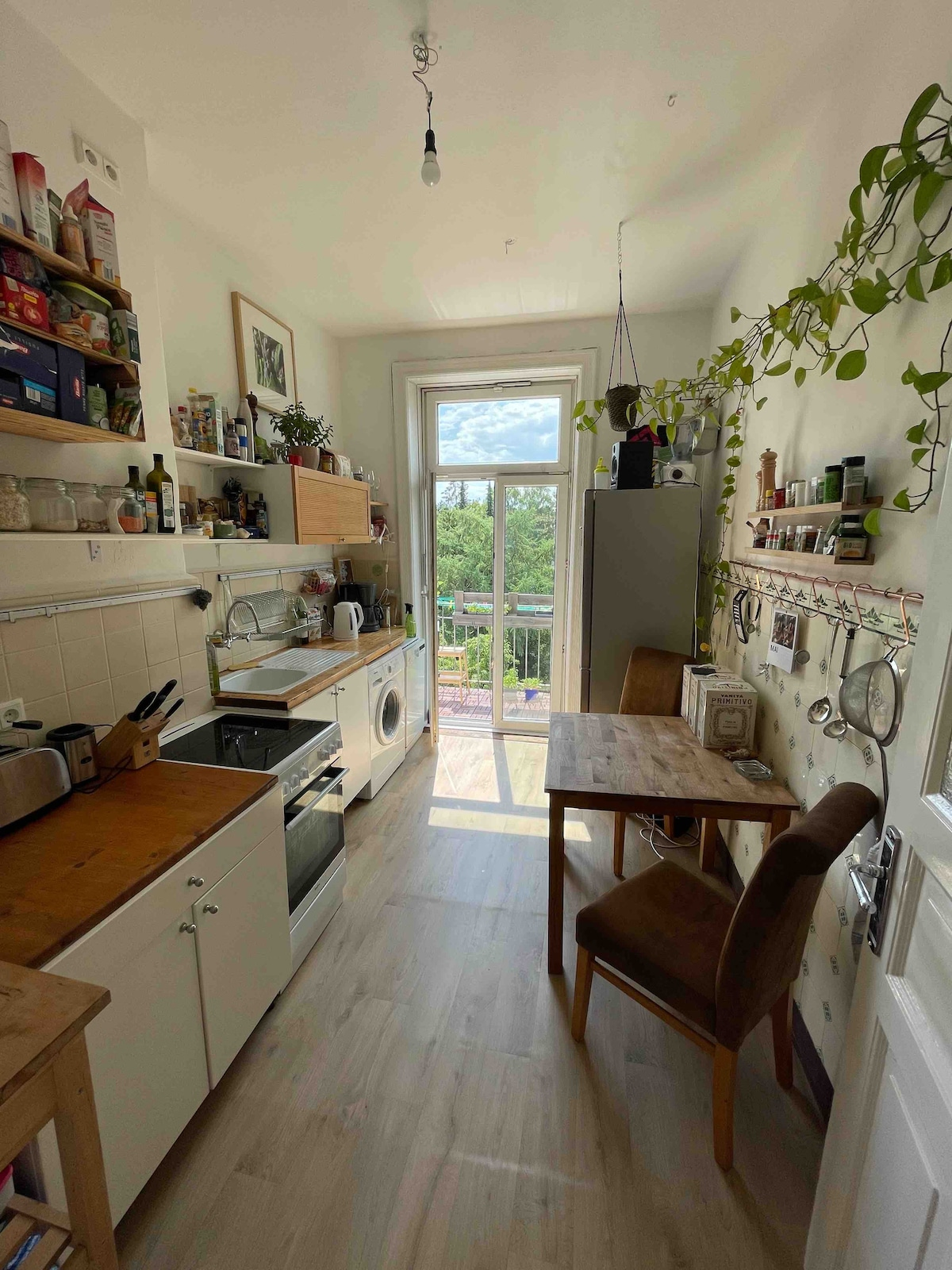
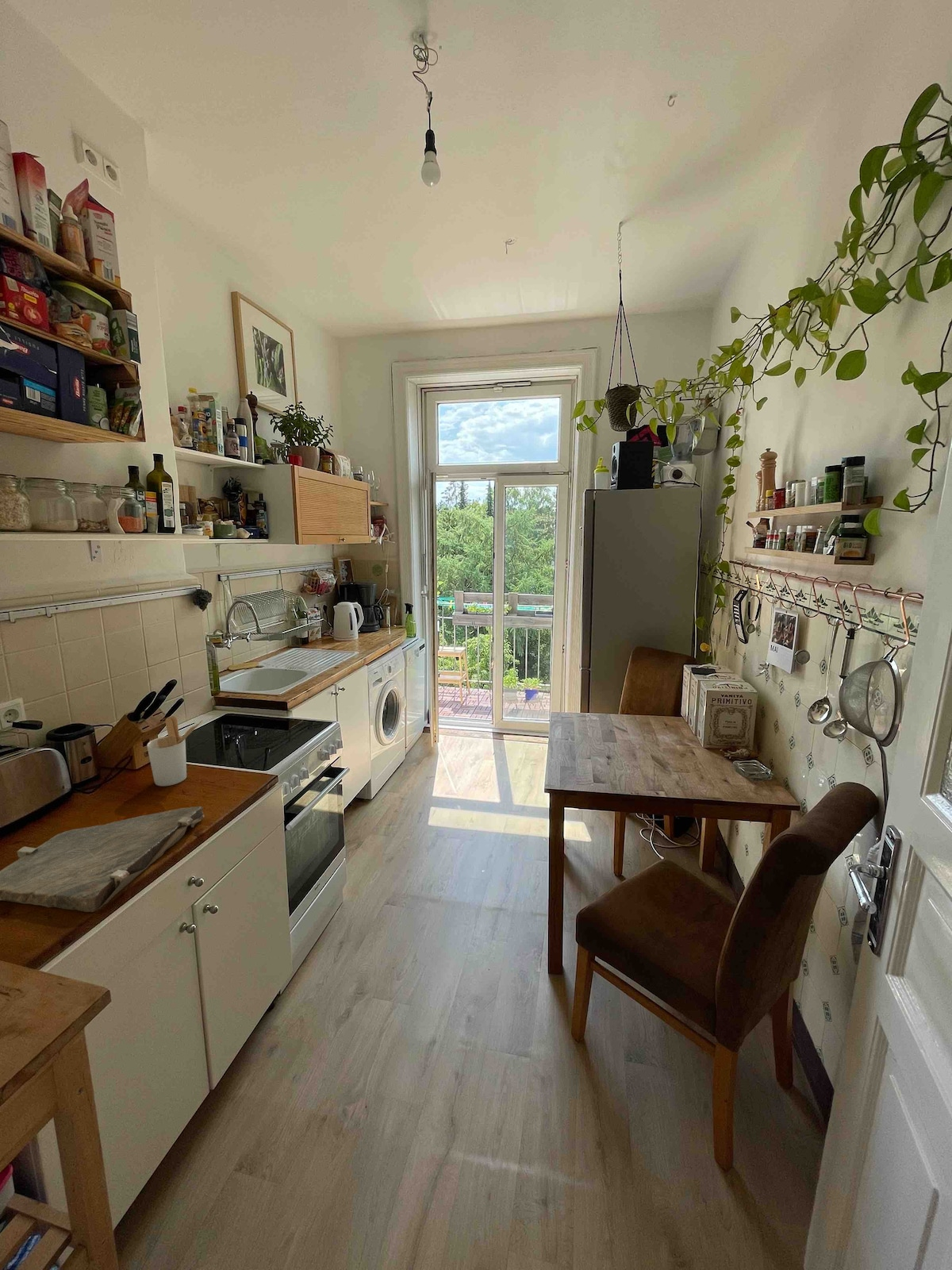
+ cutting board [0,806,205,913]
+ utensil holder [146,715,204,787]
